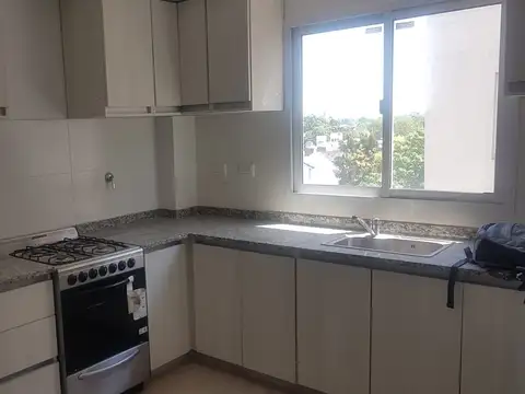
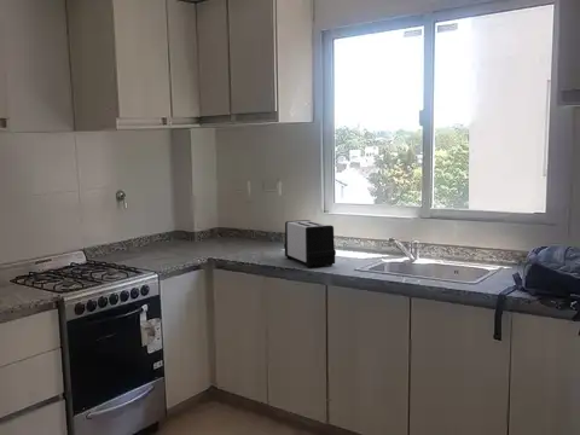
+ toaster [283,219,337,268]
